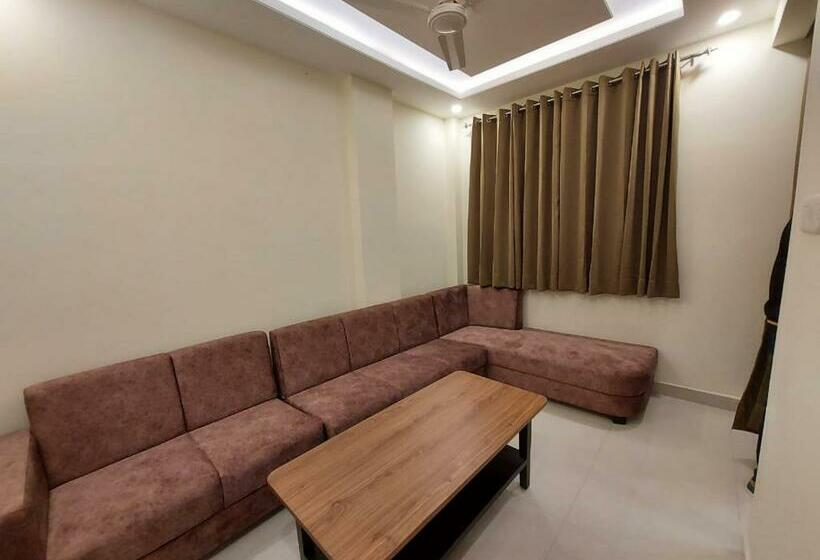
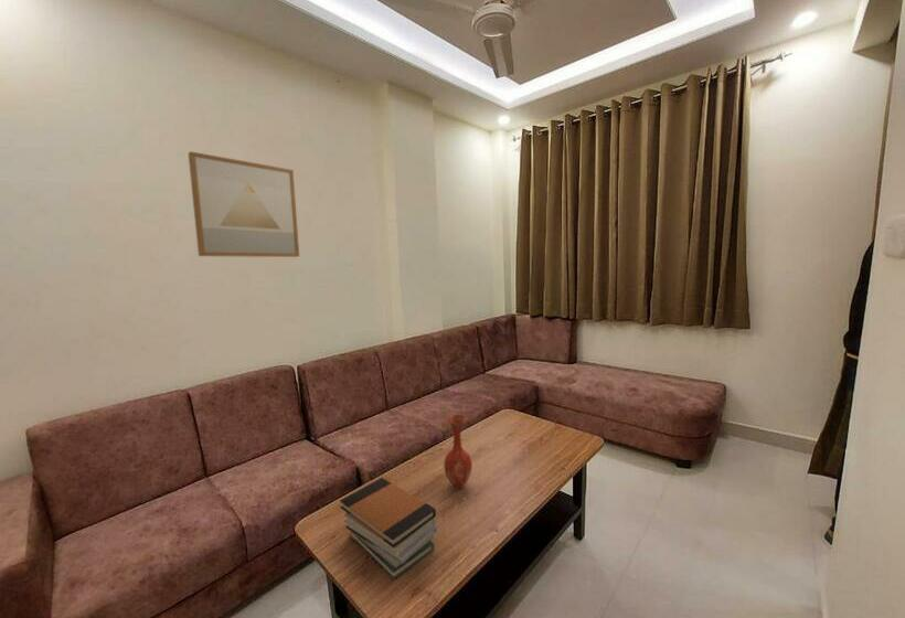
+ vase [443,413,473,490]
+ book stack [339,477,438,580]
+ wall art [188,150,300,258]
